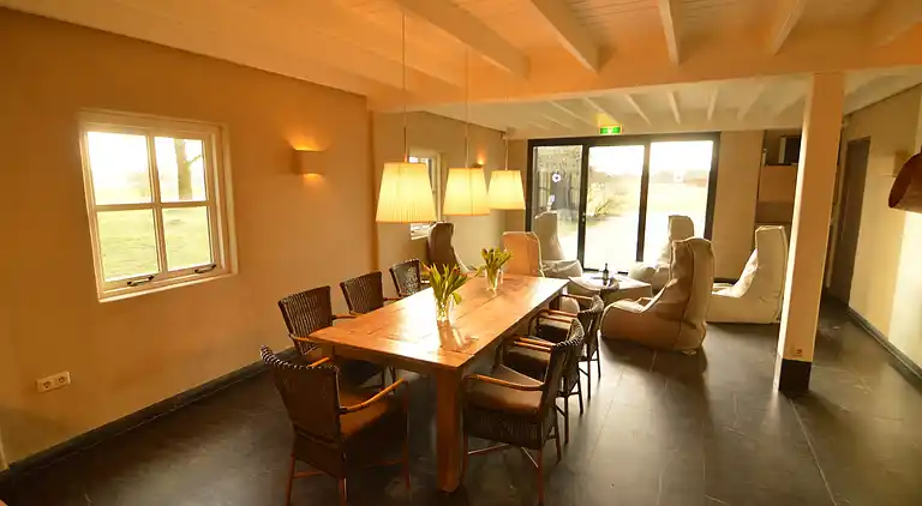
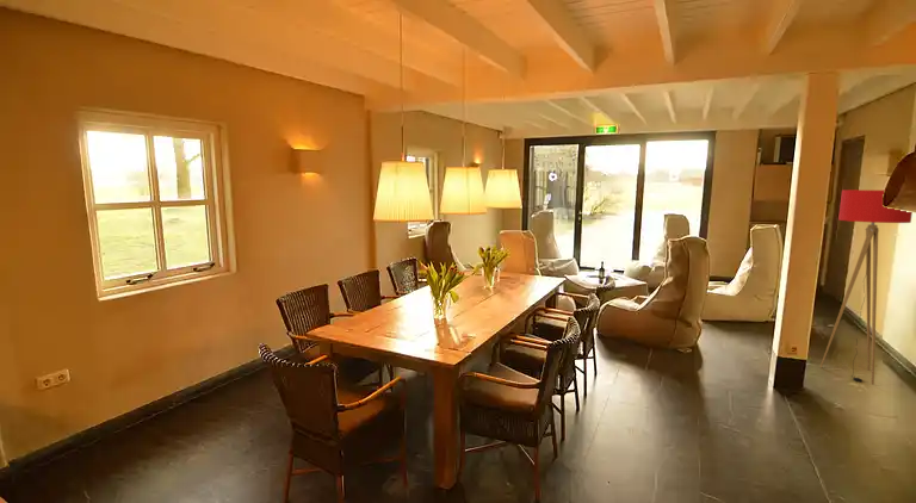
+ floor lamp [819,188,914,386]
